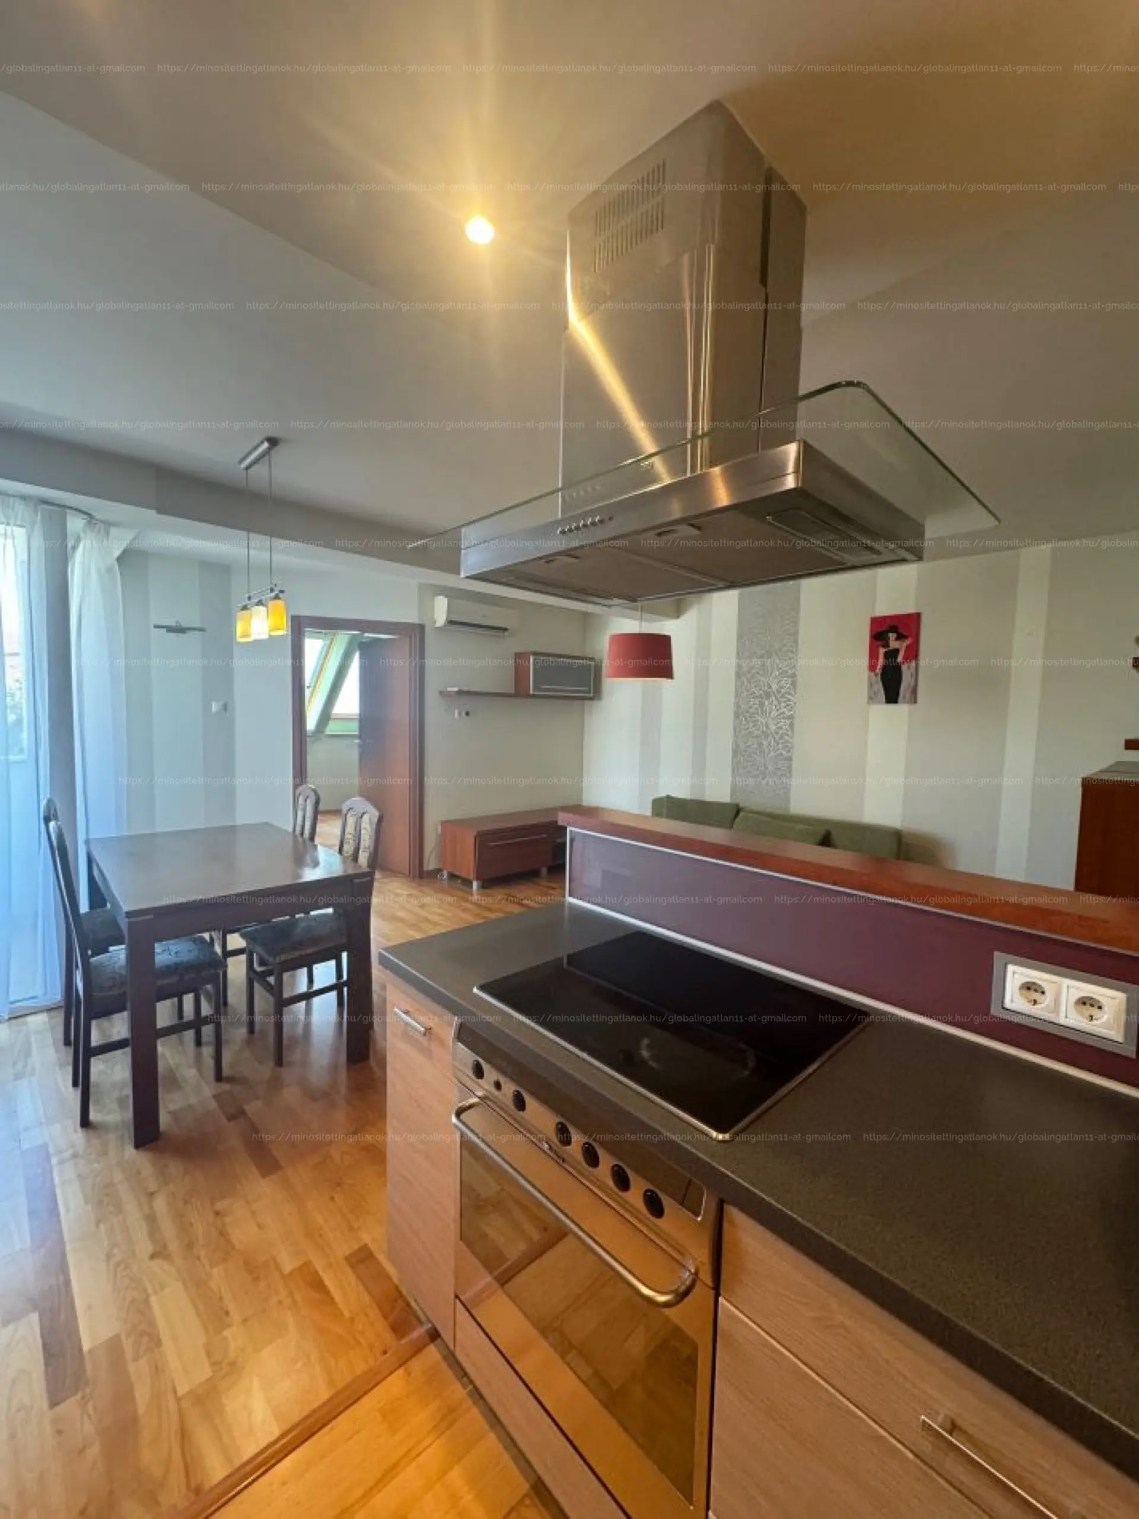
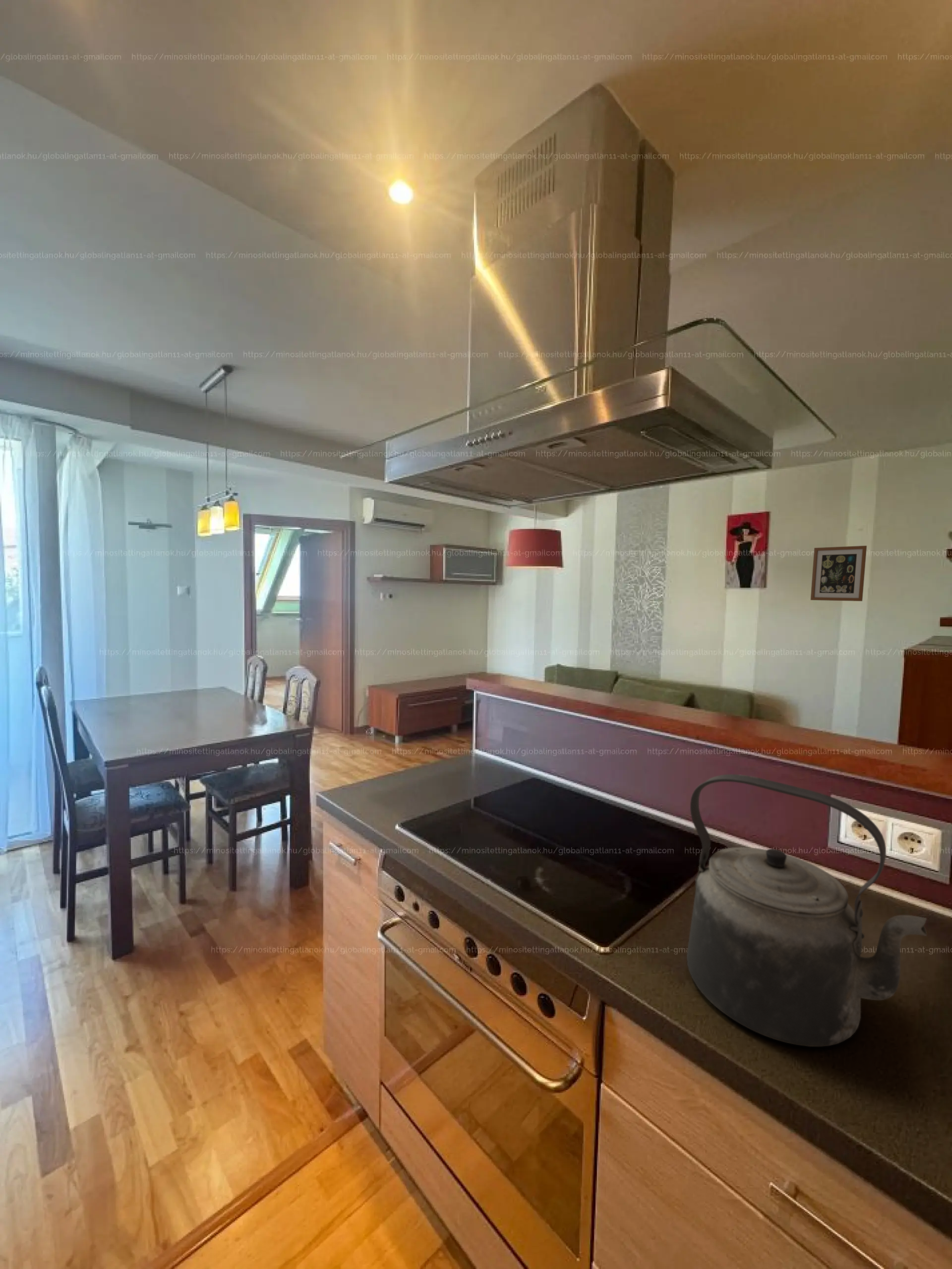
+ kettle [686,774,927,1047]
+ wall art [810,545,867,602]
